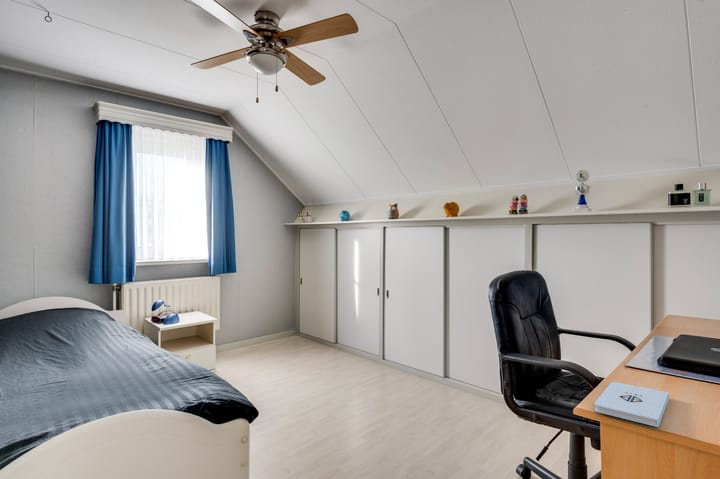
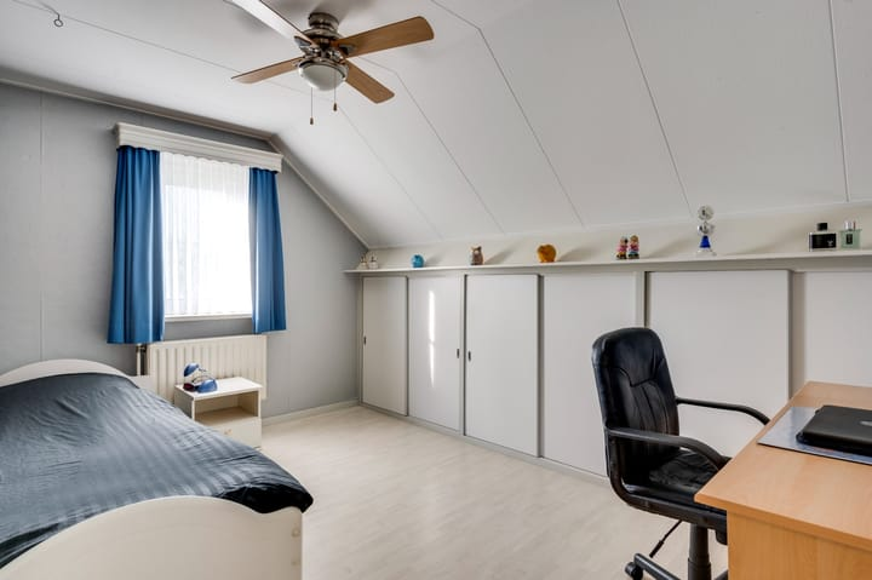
- notepad [594,381,670,428]
